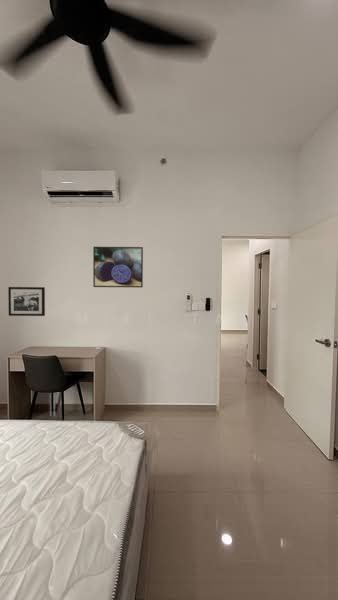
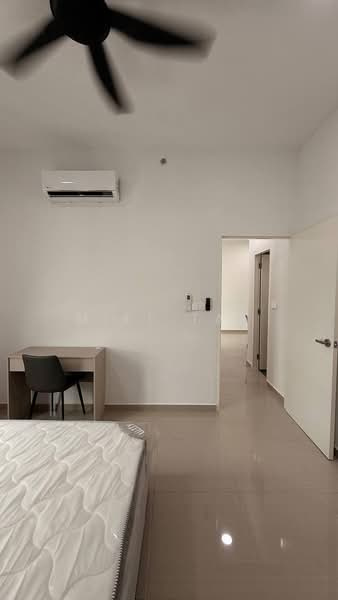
- picture frame [7,286,46,317]
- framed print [92,246,144,288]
